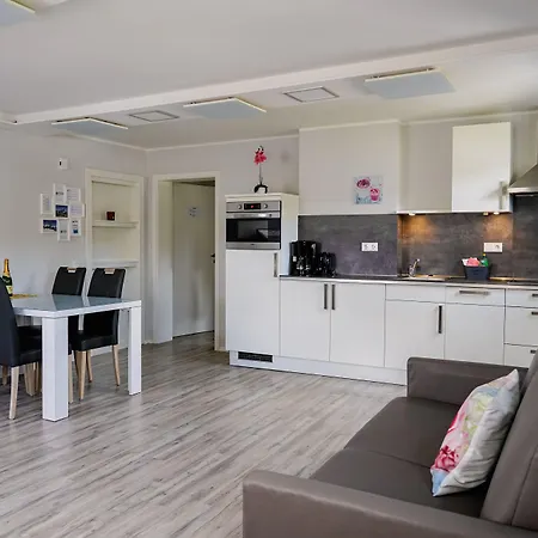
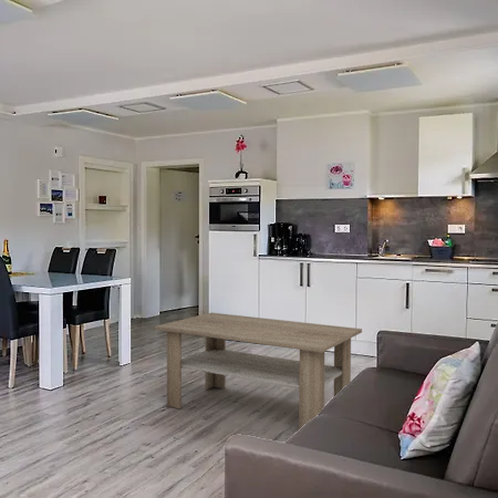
+ coffee table [154,312,363,430]
